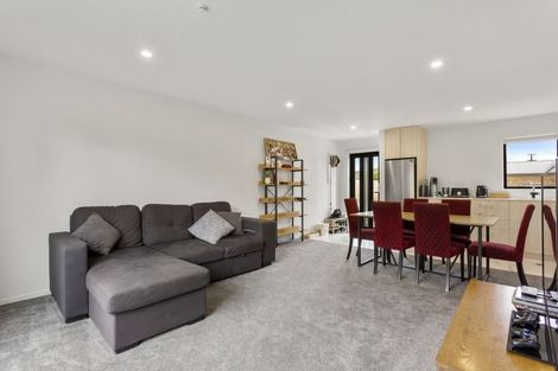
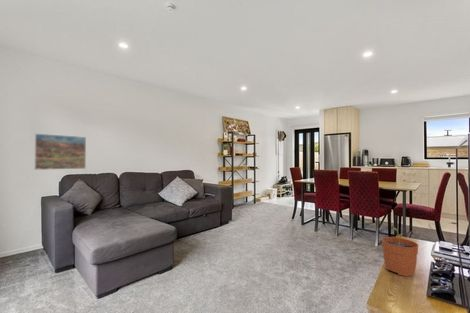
+ plant pot [381,227,419,277]
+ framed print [33,133,87,171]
